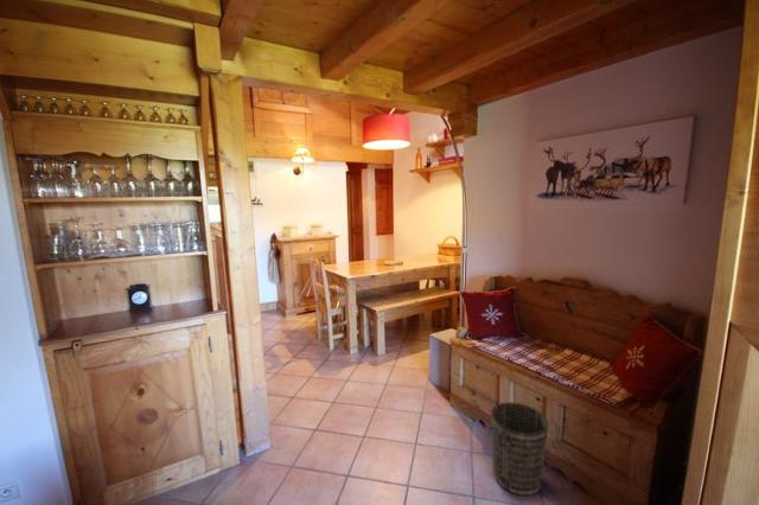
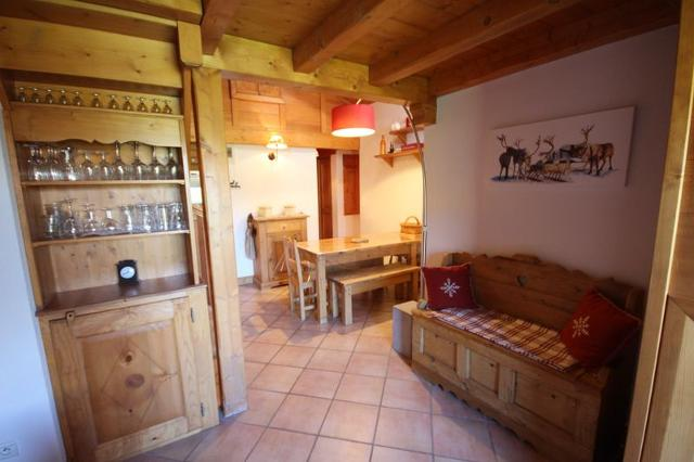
- wastebasket [490,401,549,497]
